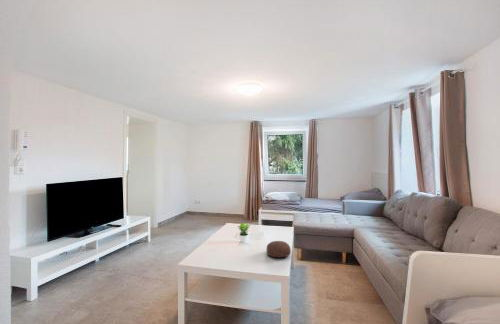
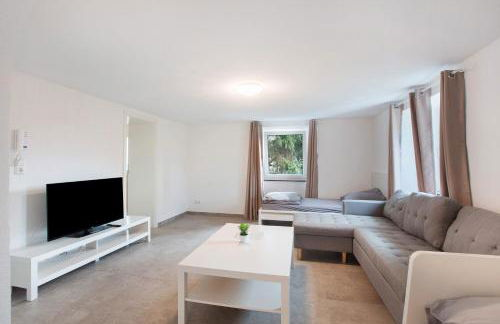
- decorative bowl [266,240,292,259]
